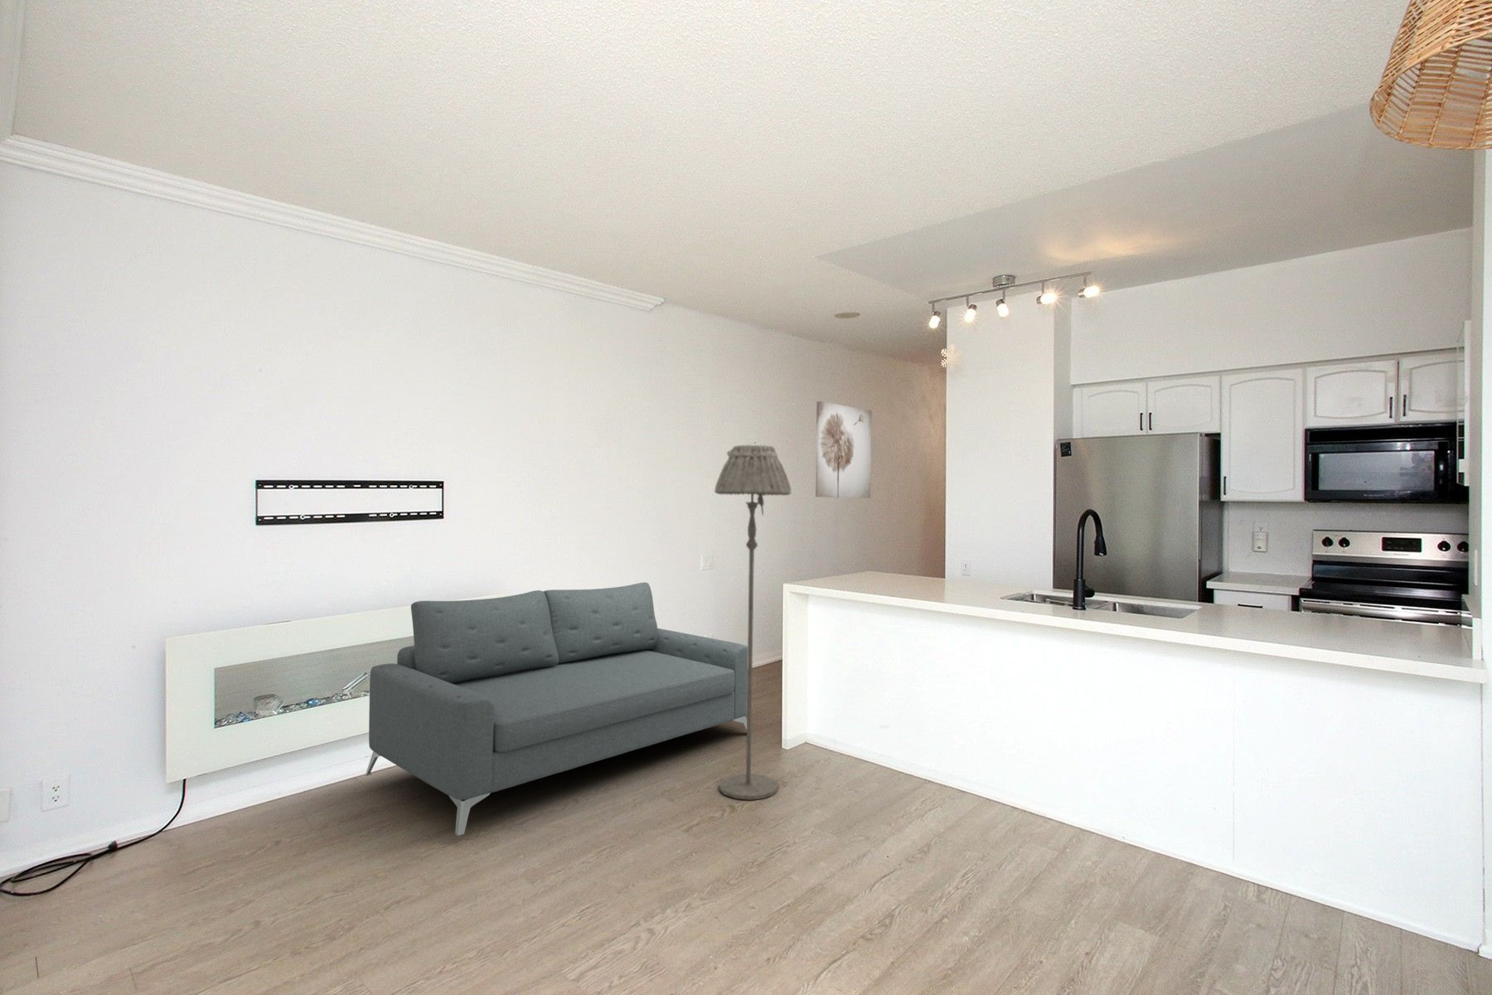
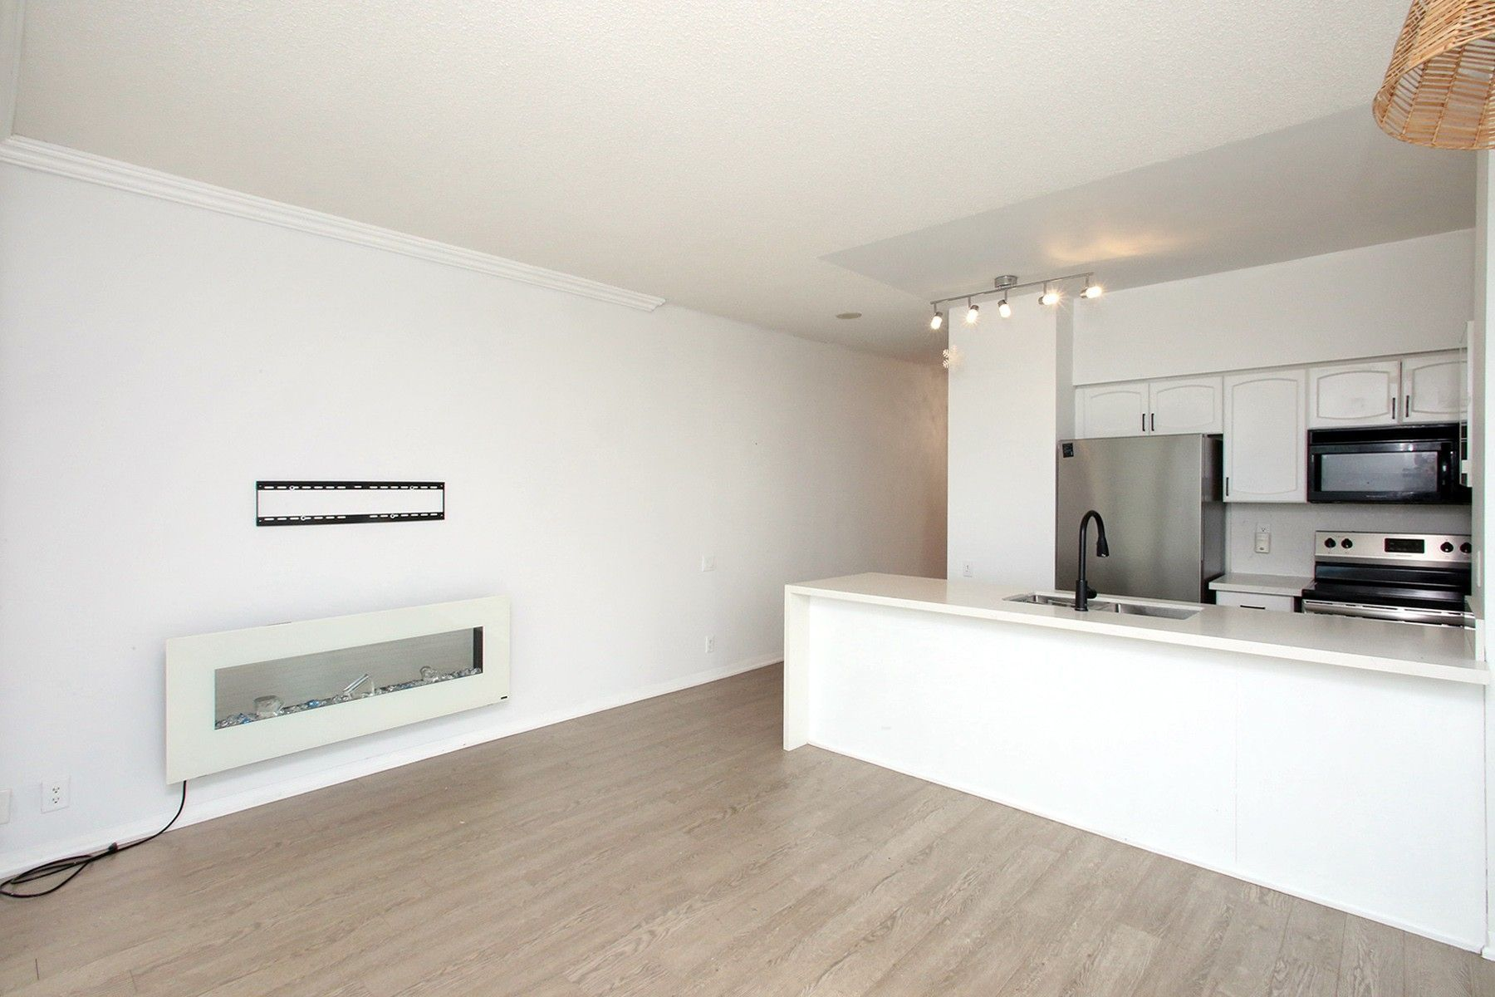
- floor lamp [714,443,792,801]
- sofa [365,581,747,836]
- wall art [815,401,873,499]
